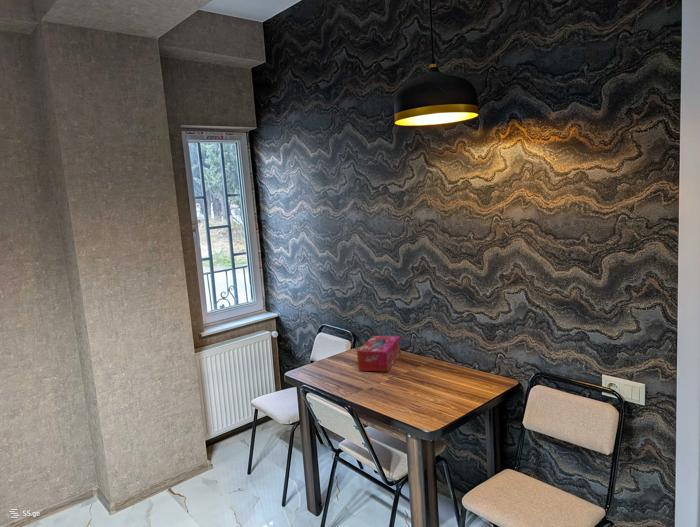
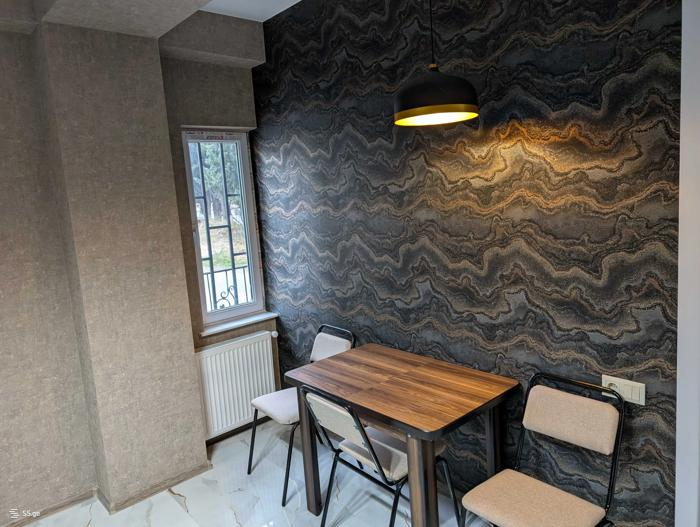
- tissue box [356,335,402,373]
